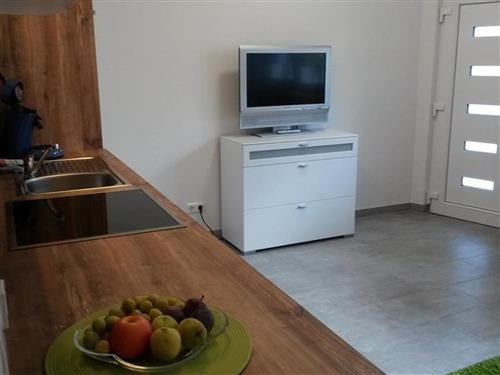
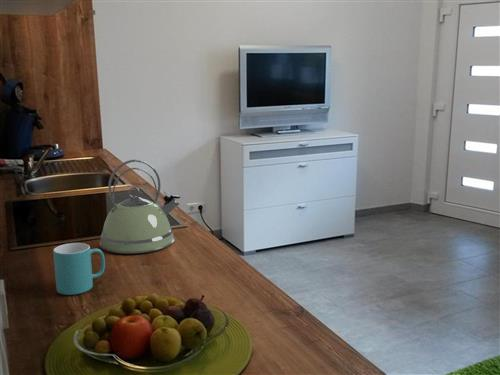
+ kettle [99,159,181,254]
+ mug [52,242,106,296]
